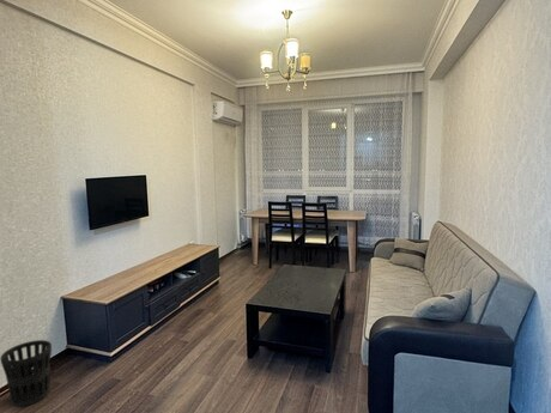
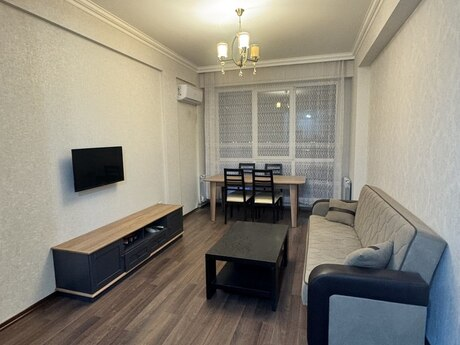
- wastebasket [0,339,53,408]
